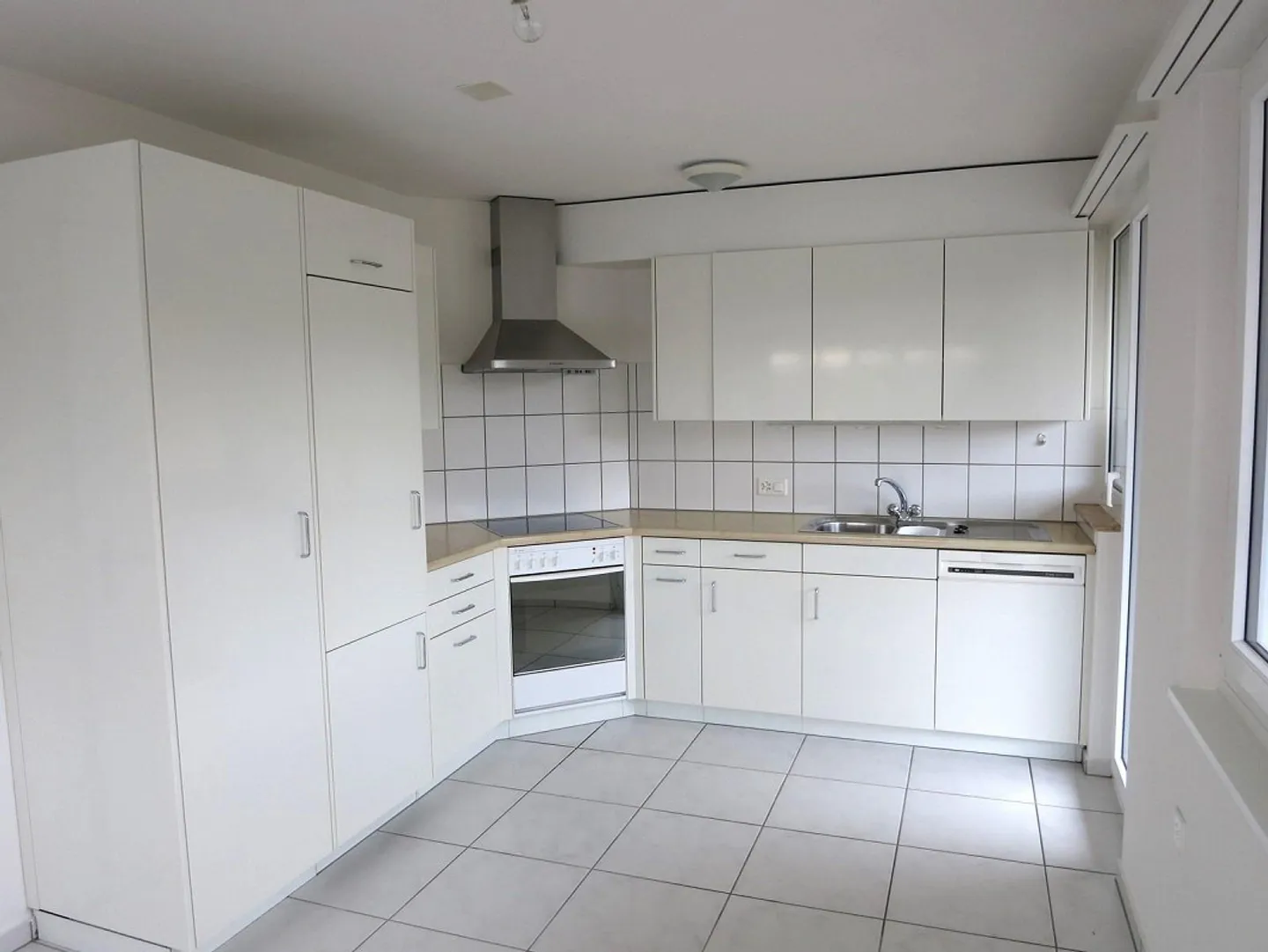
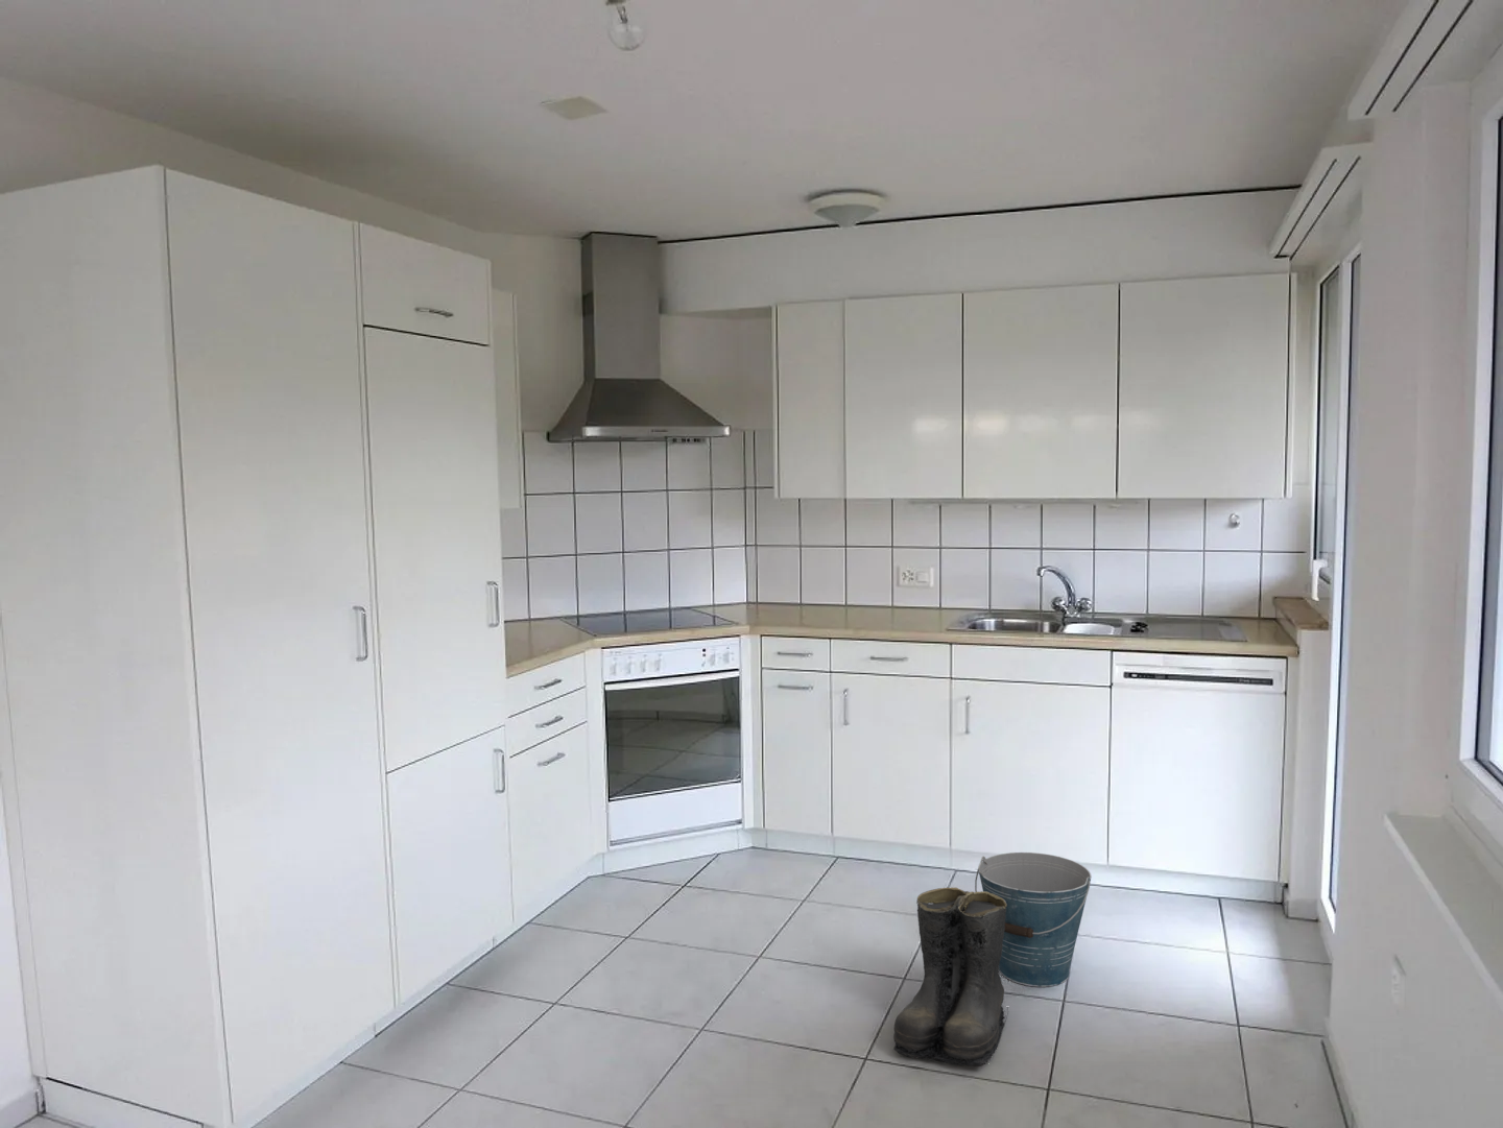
+ bucket [974,852,1093,988]
+ boots [893,887,1009,1066]
